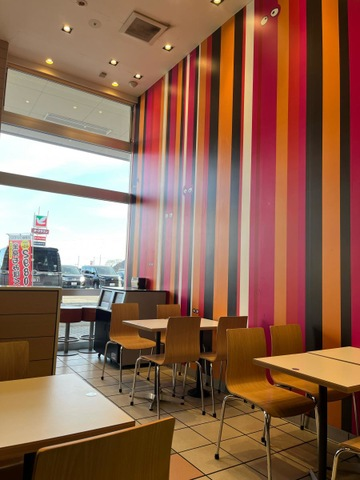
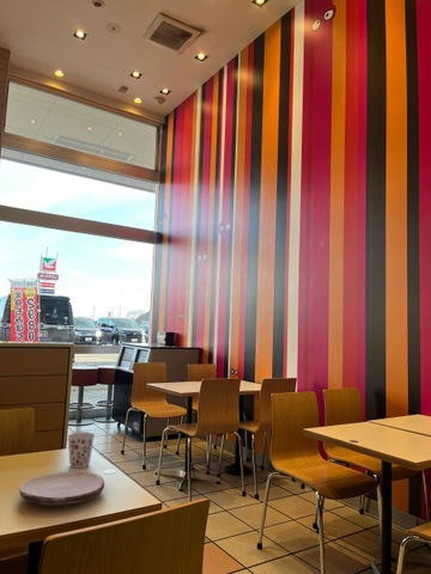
+ cup [67,430,96,469]
+ plate [19,471,105,506]
